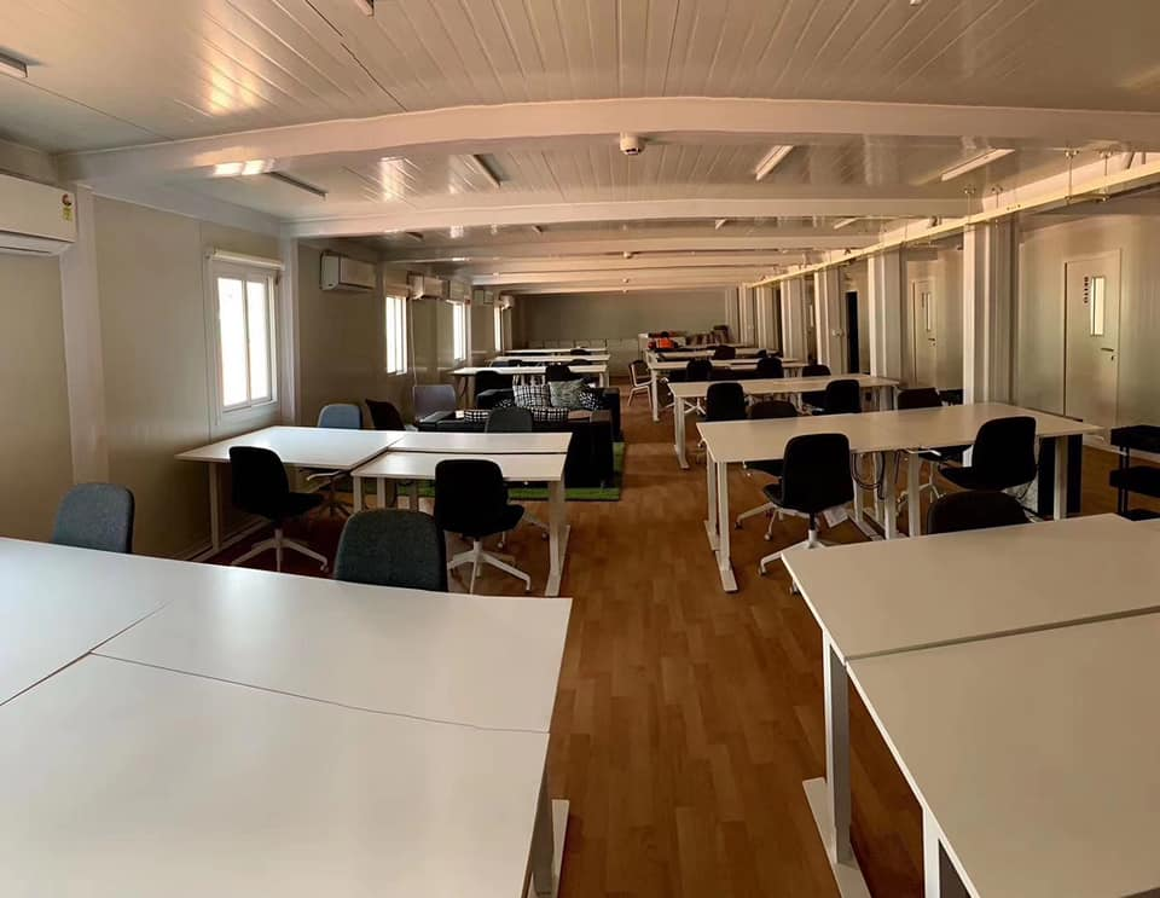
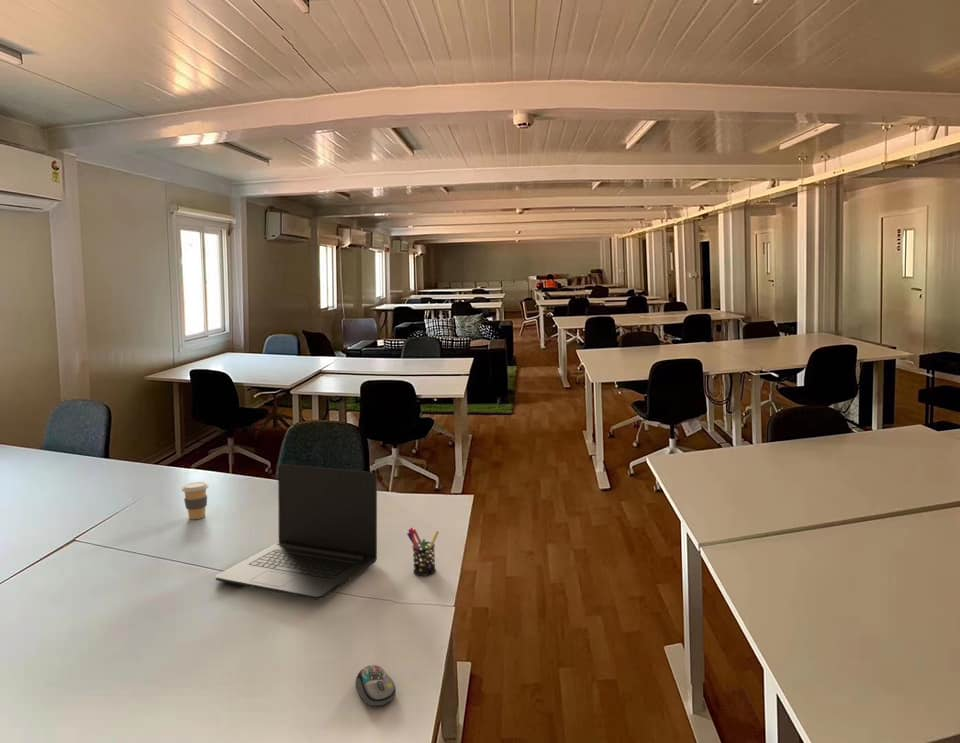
+ computer mouse [355,664,397,707]
+ pen holder [406,527,440,577]
+ laptop [214,463,378,601]
+ coffee cup [181,481,209,520]
